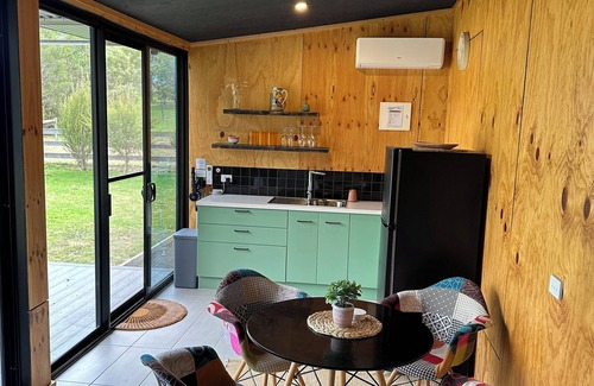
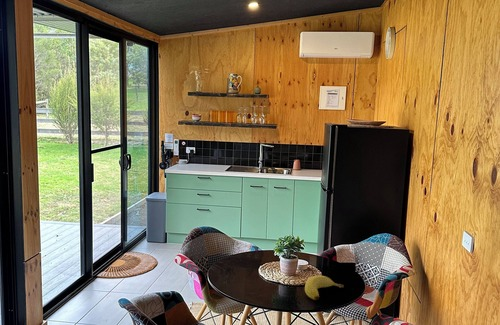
+ banana [304,275,345,301]
